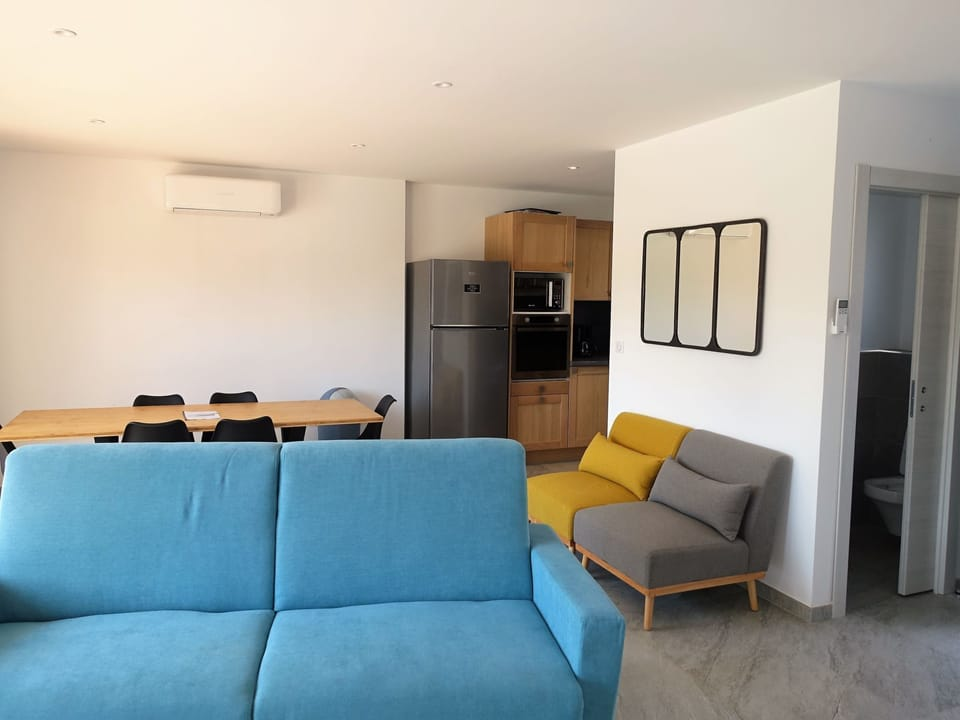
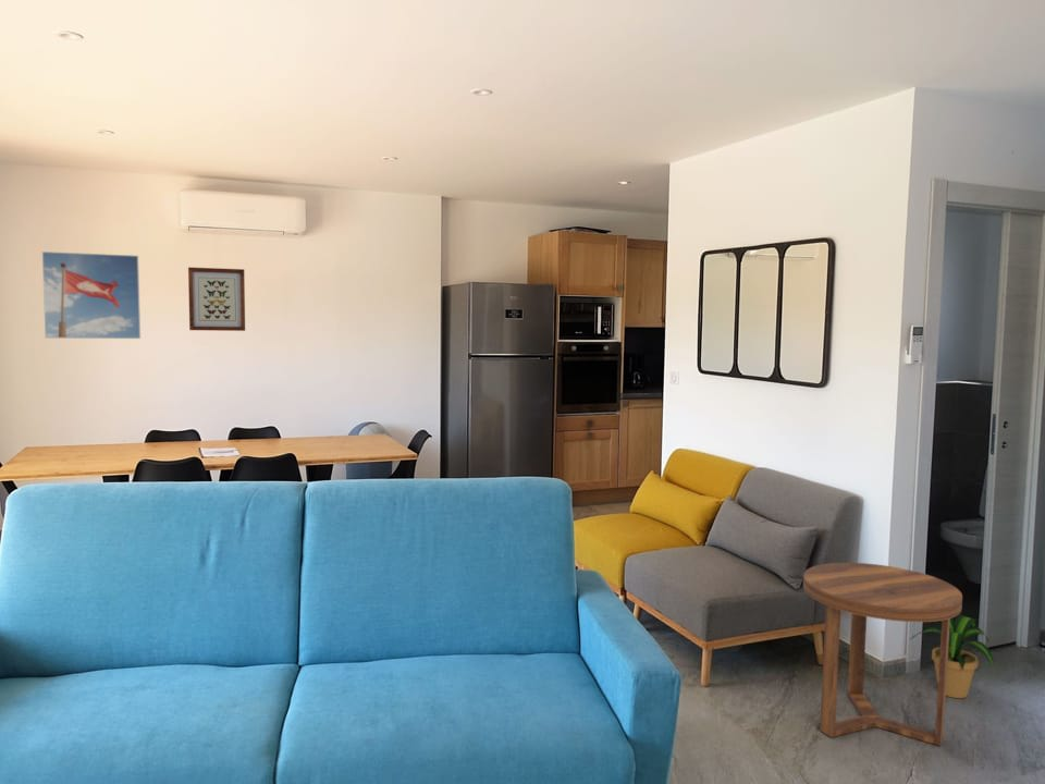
+ side table [802,562,963,747]
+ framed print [41,250,142,340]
+ potted plant [909,614,995,699]
+ wall art [187,266,246,332]
